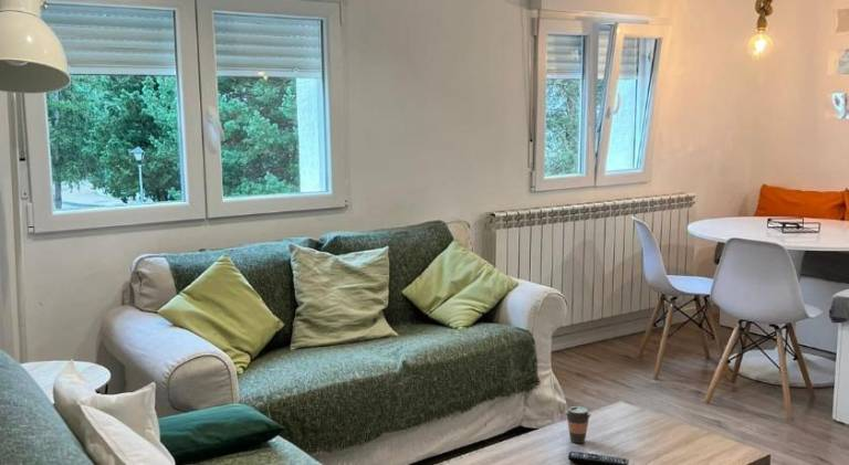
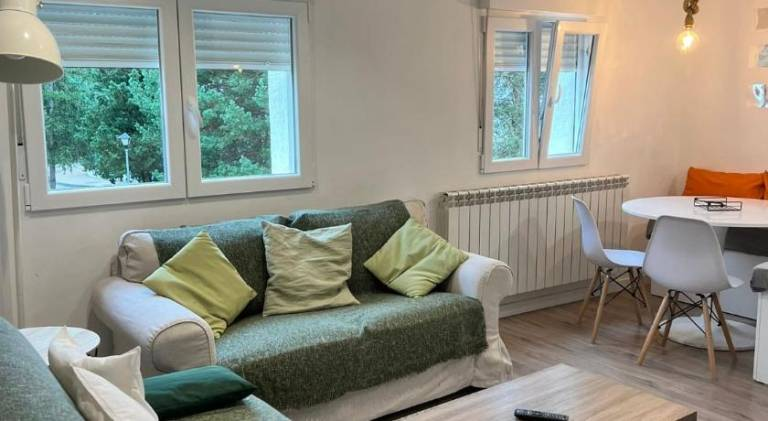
- coffee cup [564,405,591,444]
